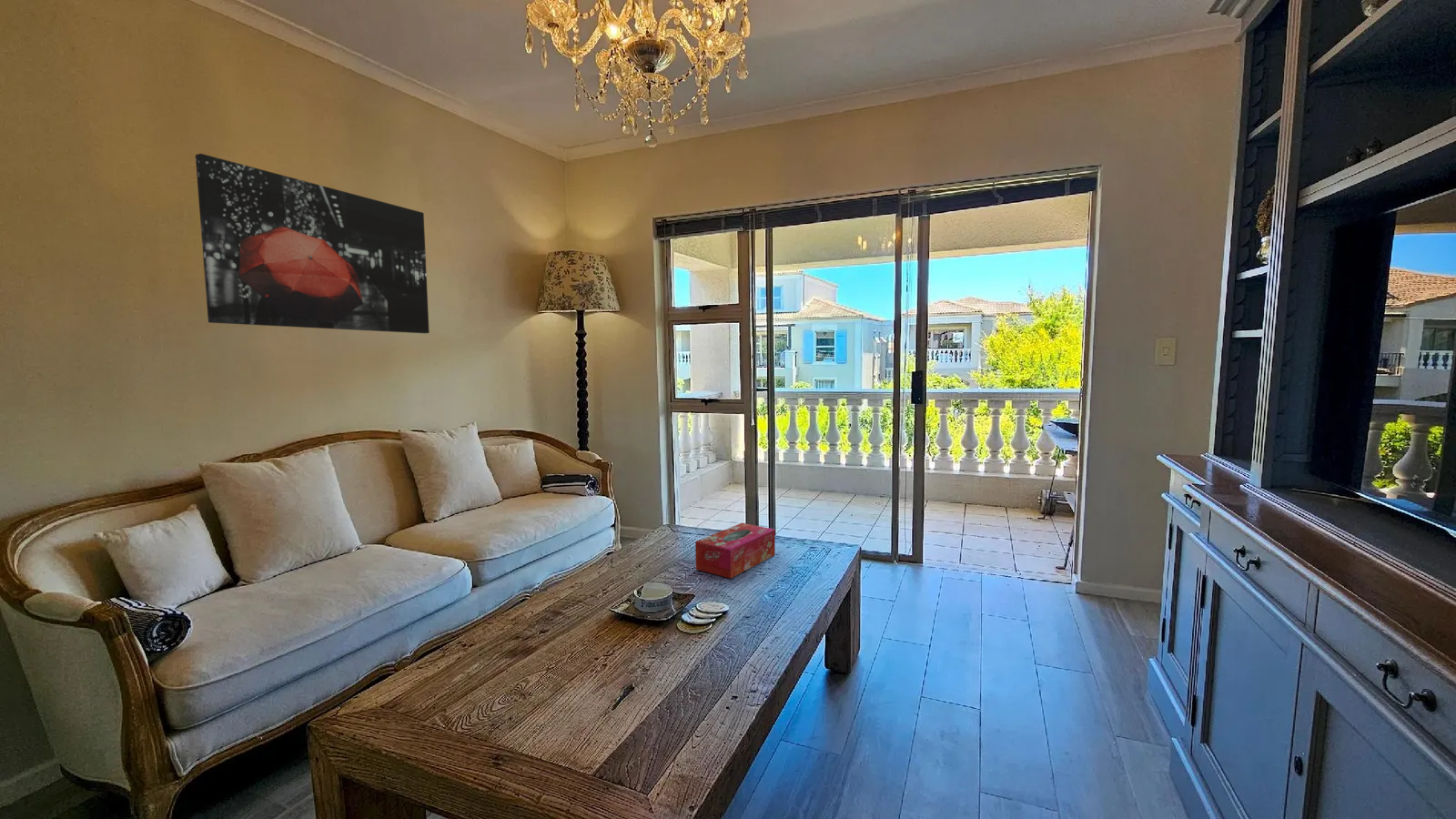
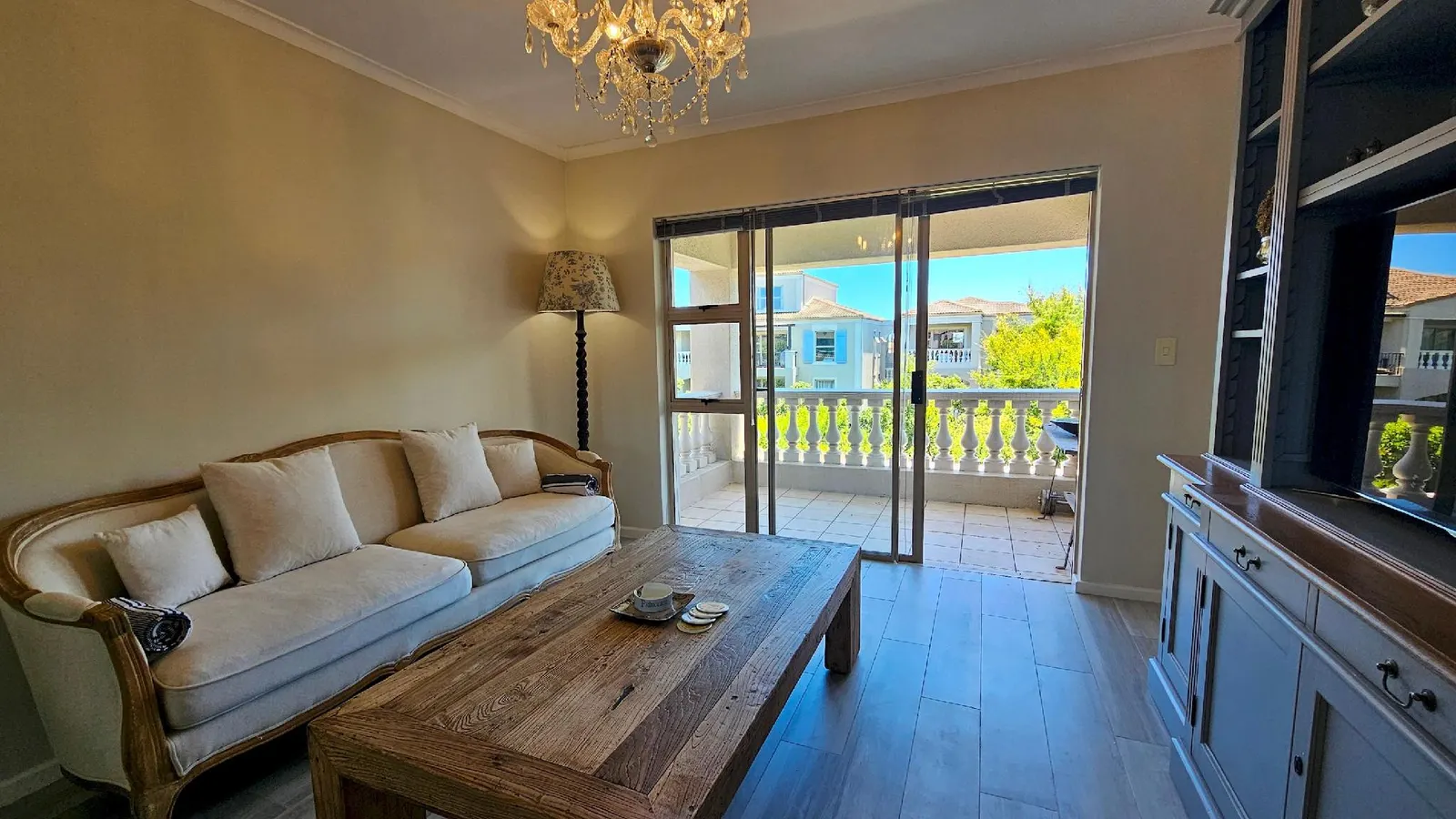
- wall art [195,153,430,334]
- tissue box [694,522,776,580]
